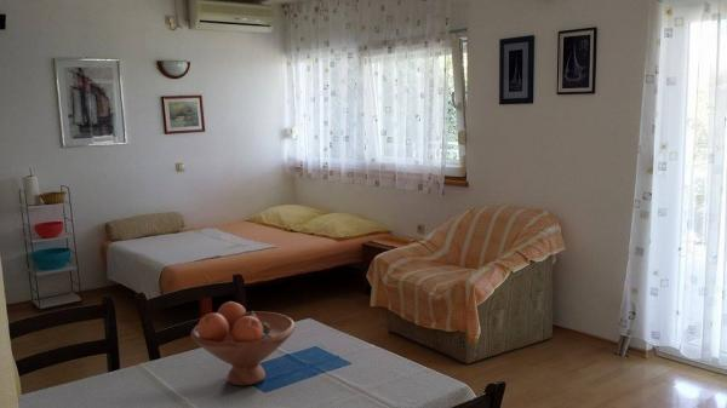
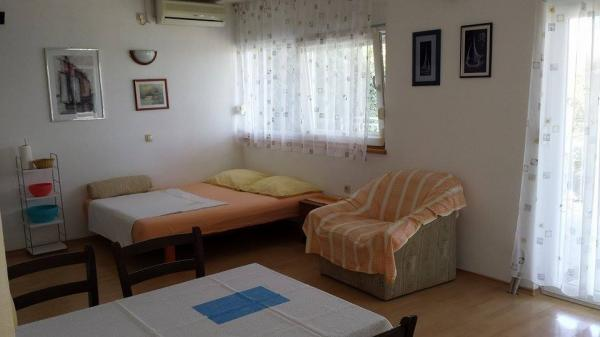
- fruit bowl [190,300,297,386]
